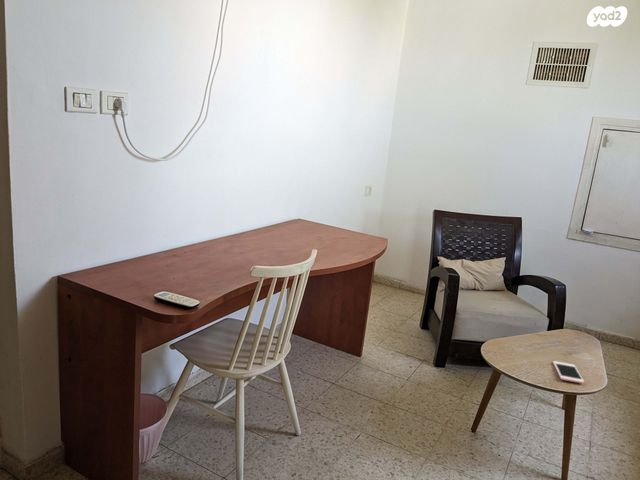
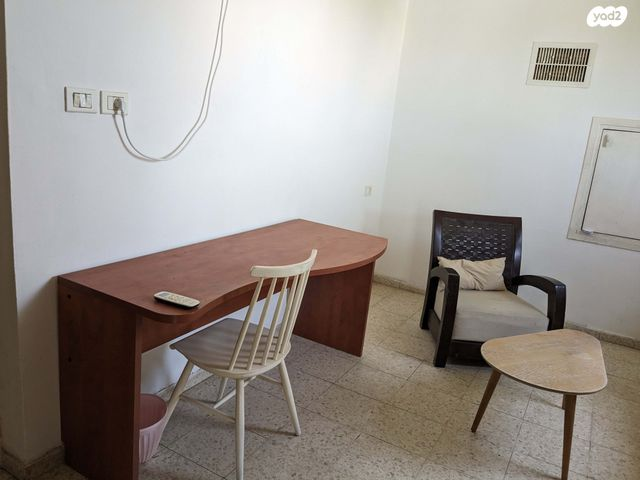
- cell phone [552,360,585,384]
